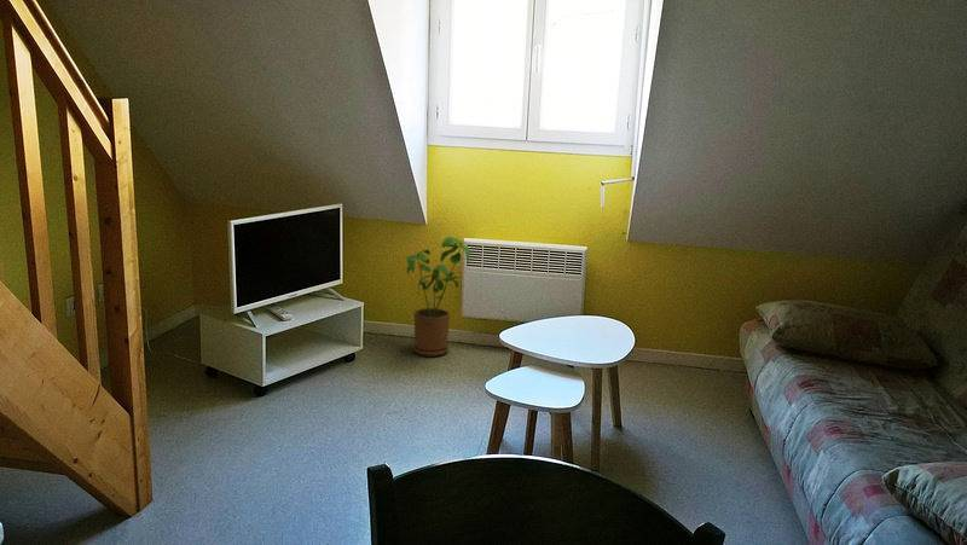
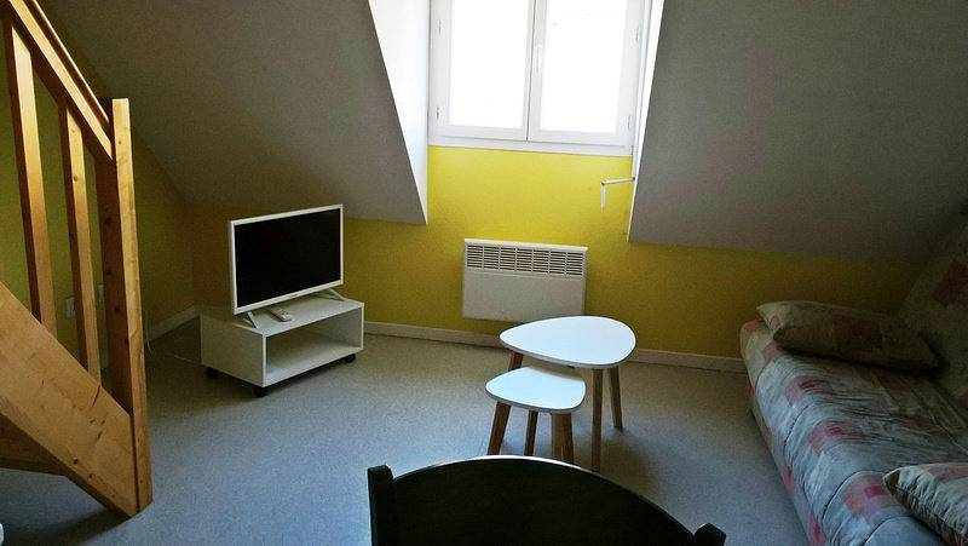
- house plant [405,236,471,358]
